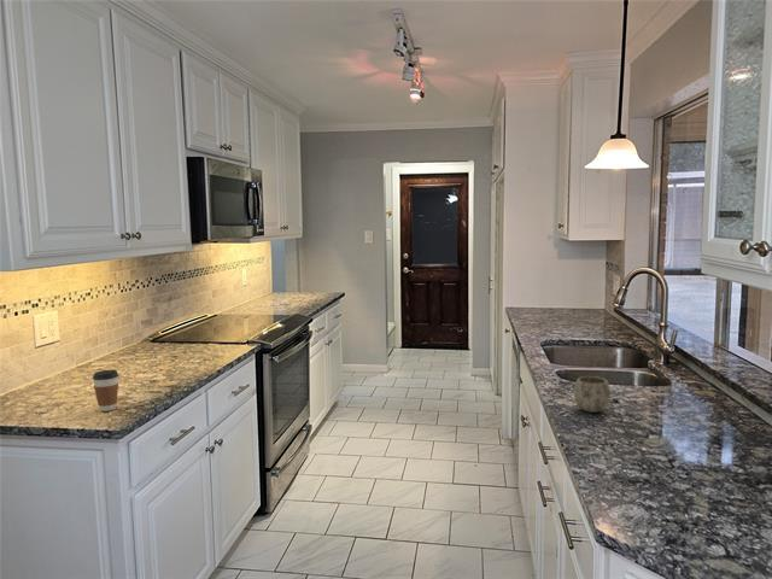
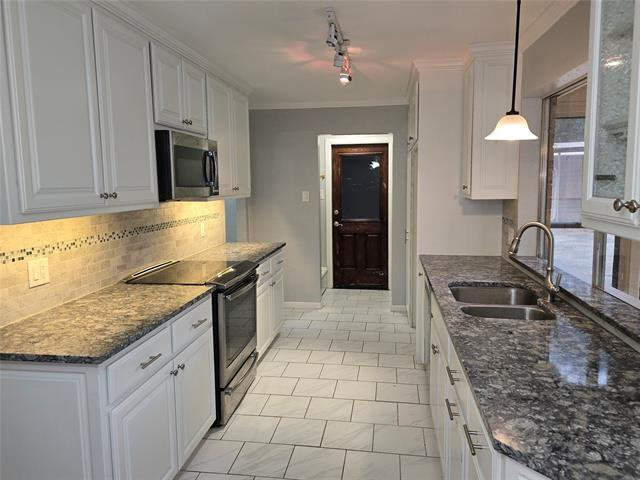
- coffee cup [92,369,119,413]
- mug [573,375,612,414]
